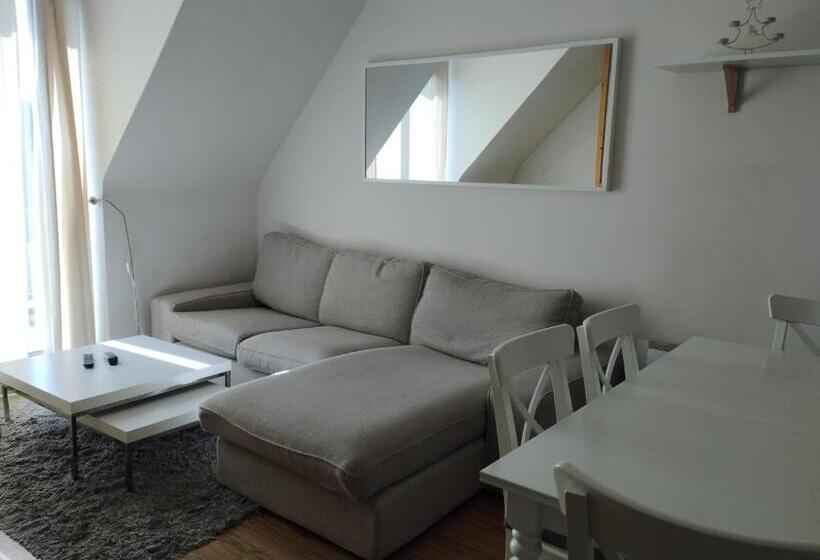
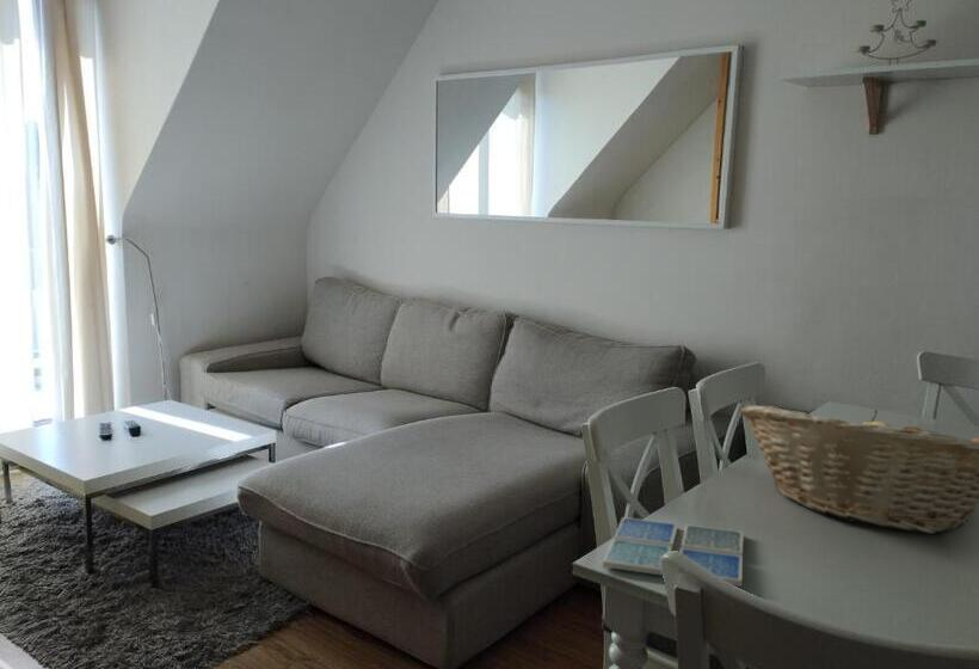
+ drink coaster [602,516,745,588]
+ fruit basket [739,404,979,535]
